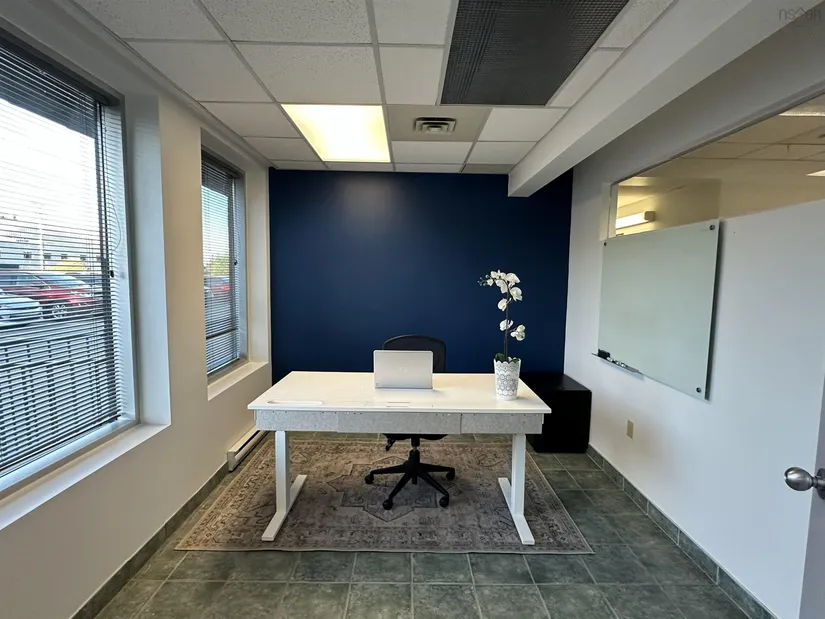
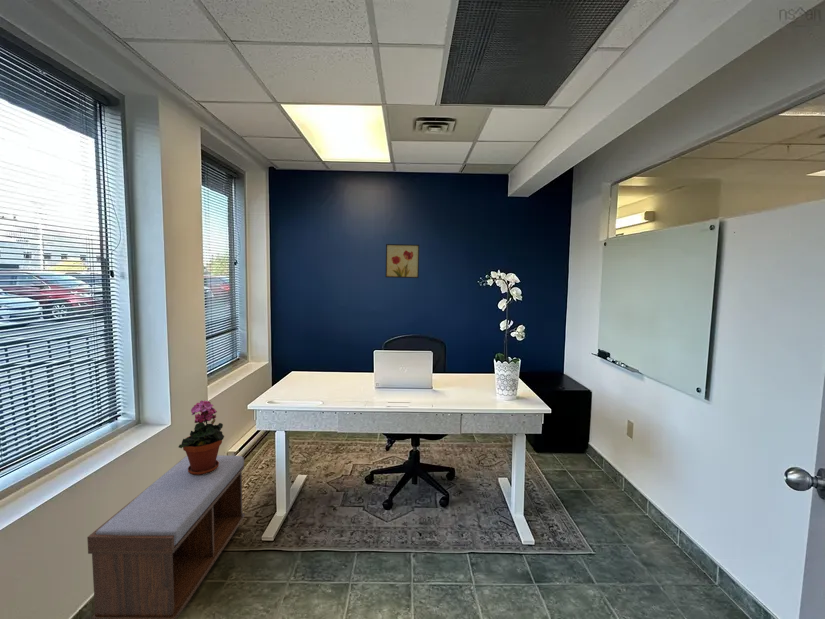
+ potted plant [178,399,225,475]
+ bench [86,454,246,619]
+ wall art [384,243,420,279]
